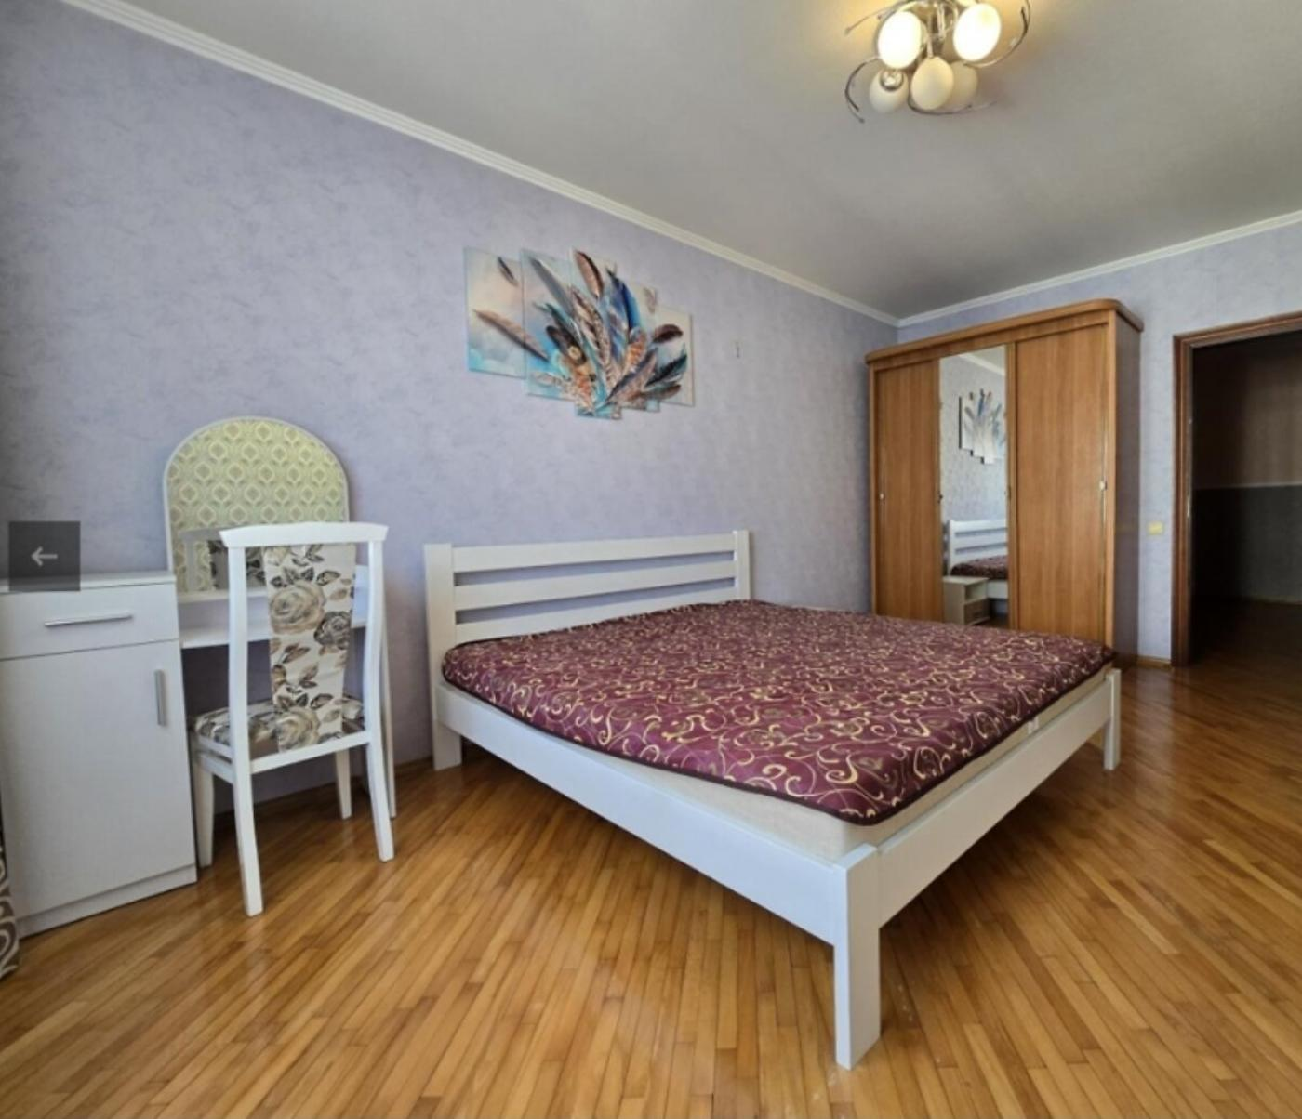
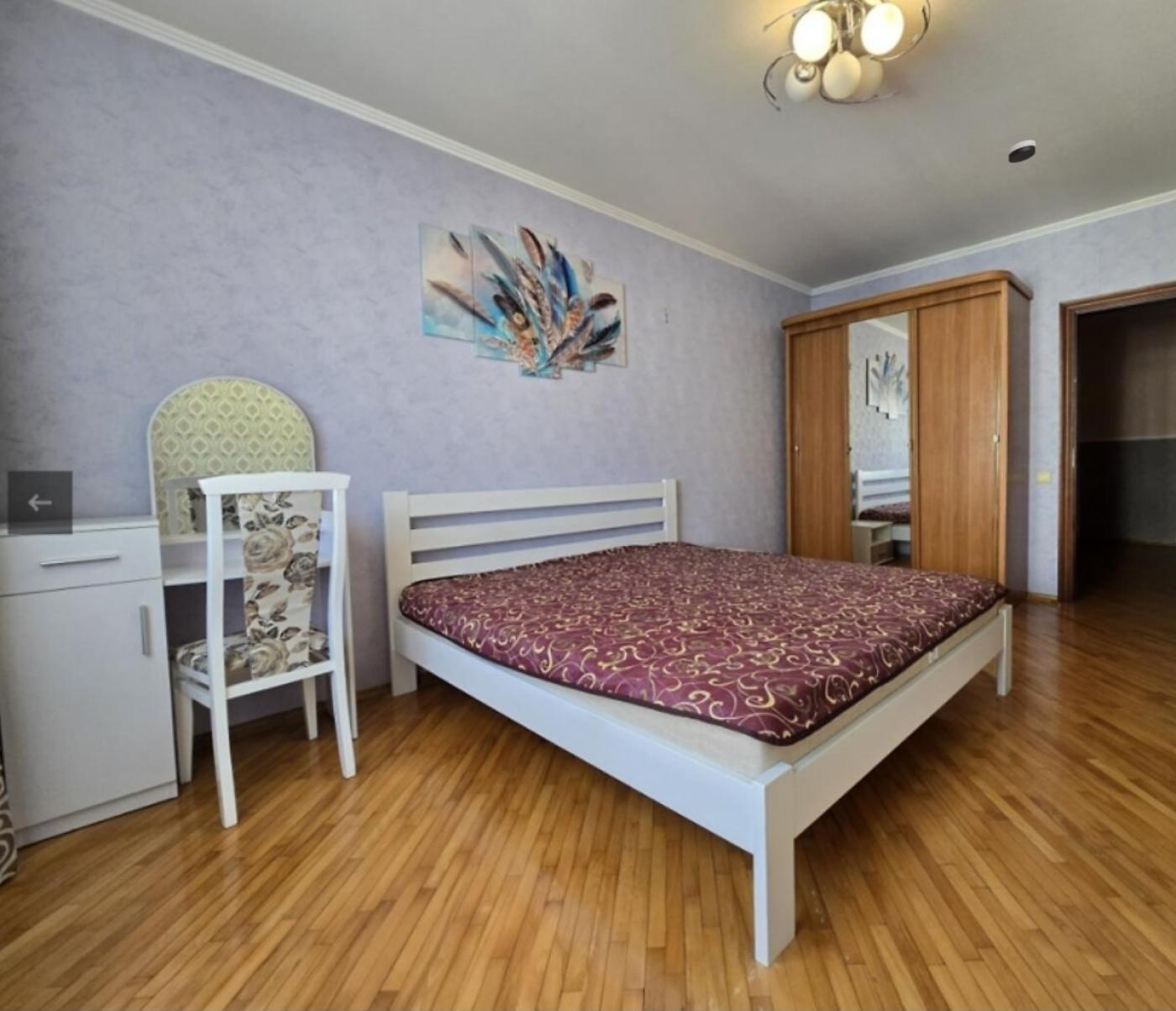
+ smoke detector [1007,139,1037,164]
